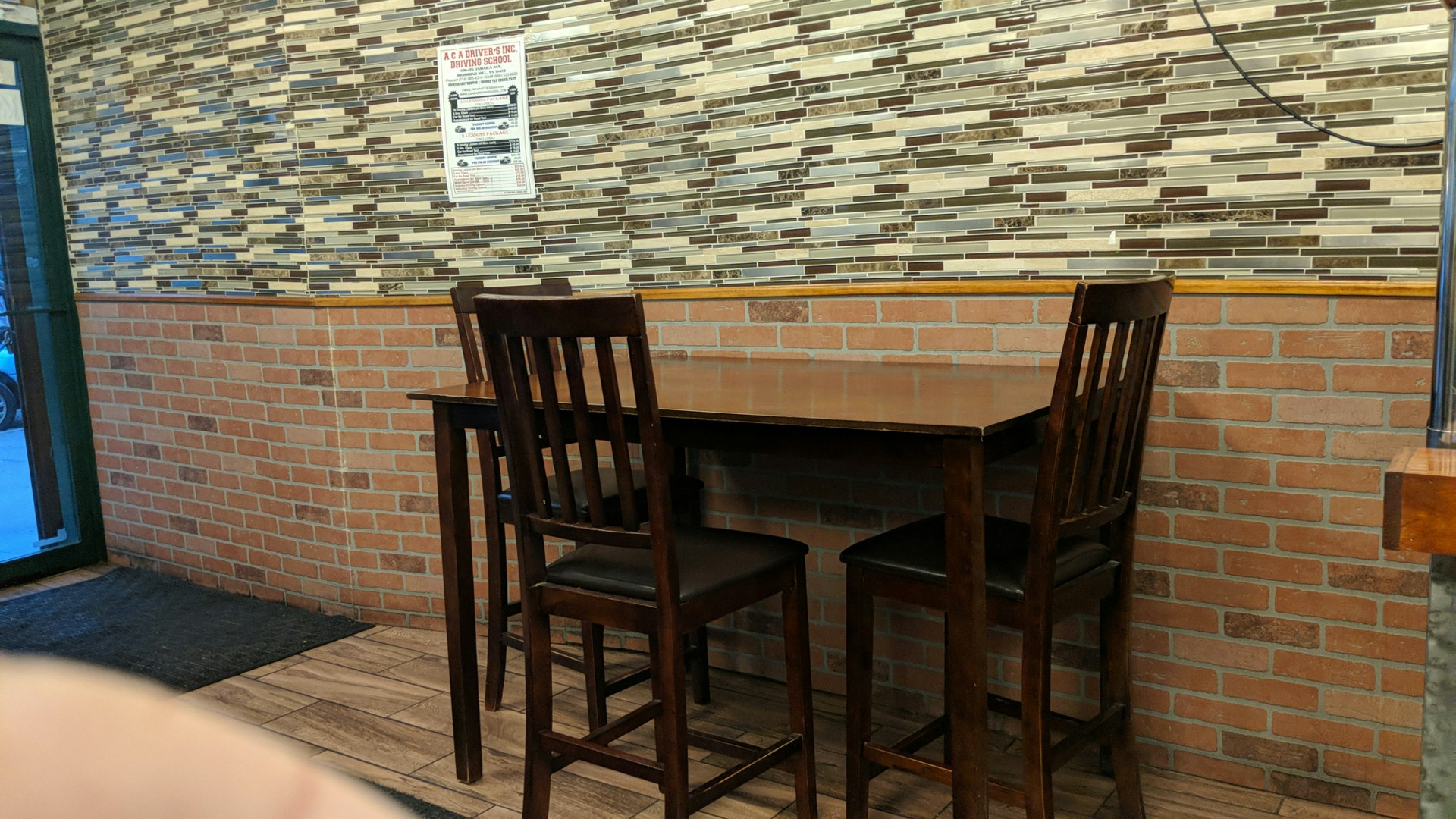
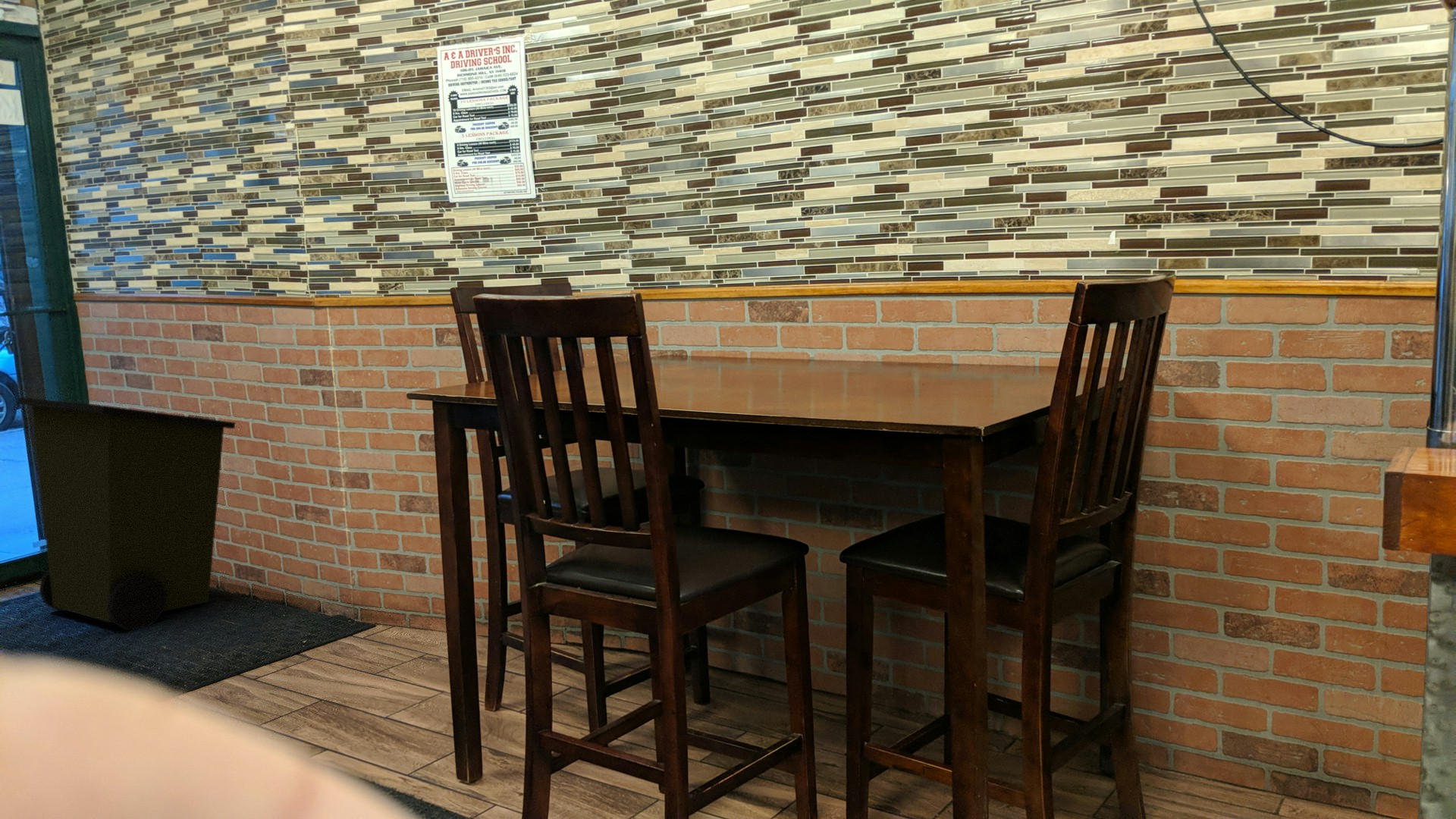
+ trash can [17,397,237,631]
